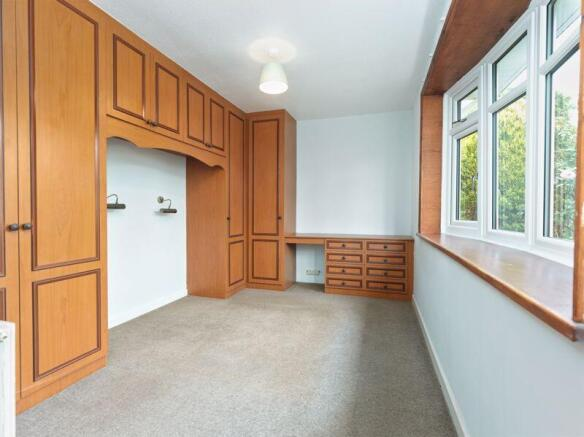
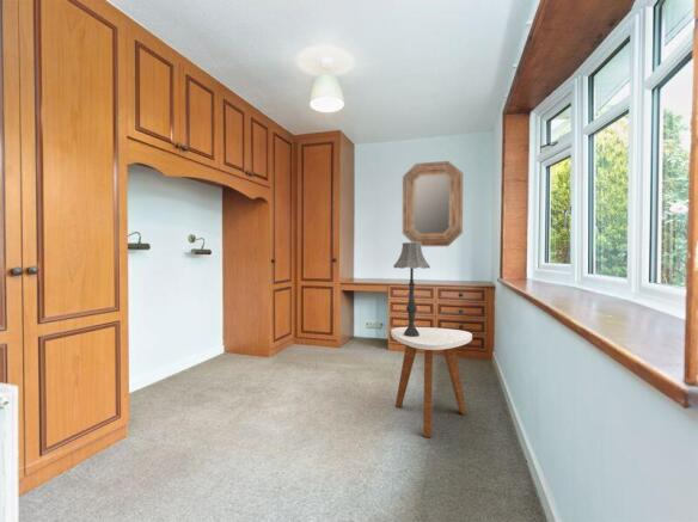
+ table lamp [392,241,431,337]
+ side table [390,326,473,438]
+ home mirror [402,160,464,247]
